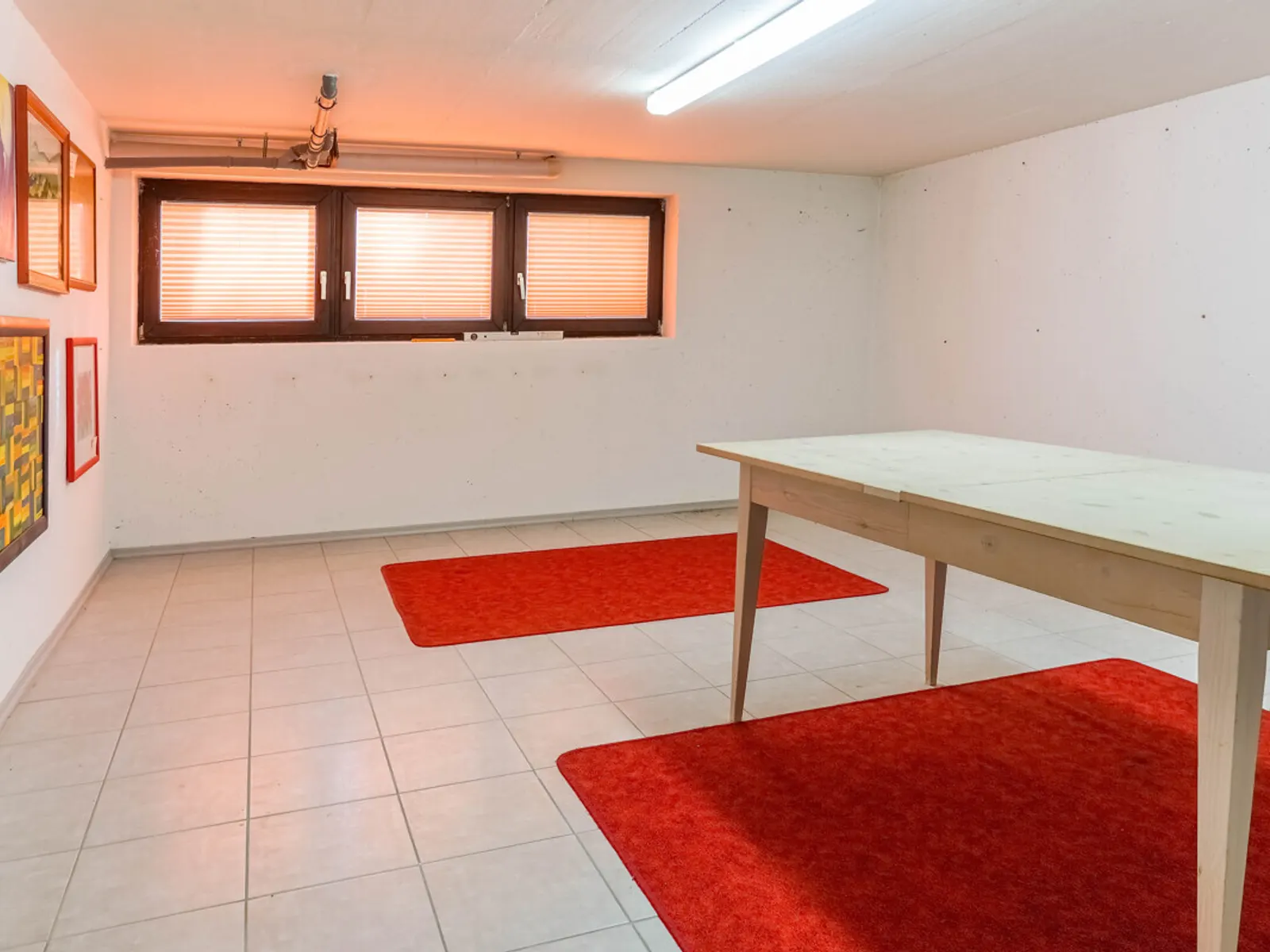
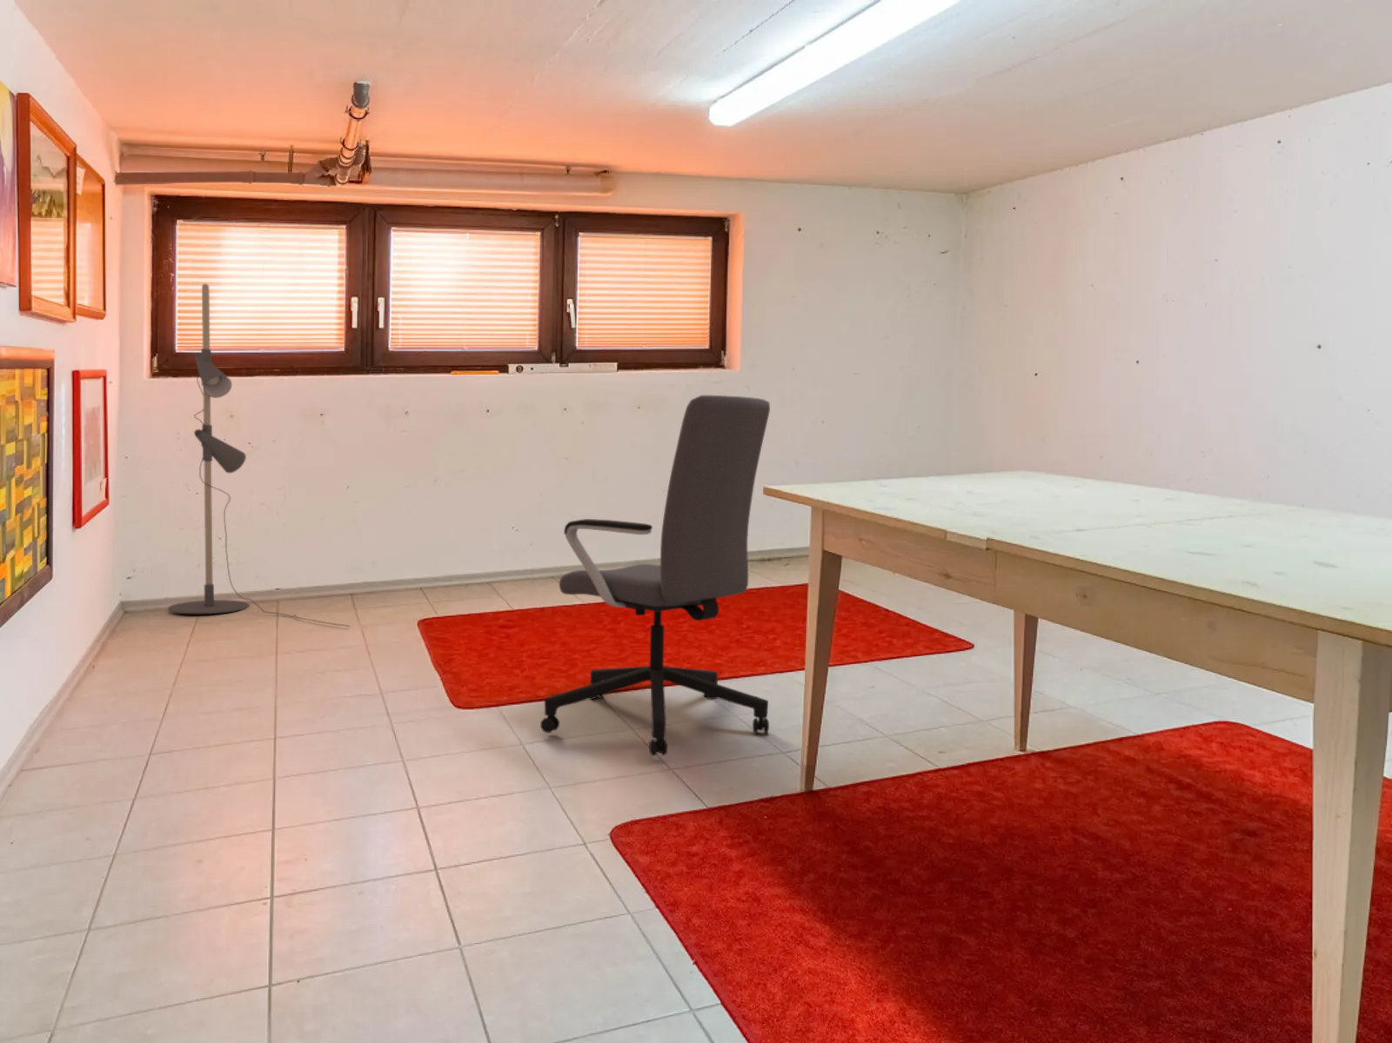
+ office chair [539,394,771,757]
+ floor lamp [167,283,351,628]
